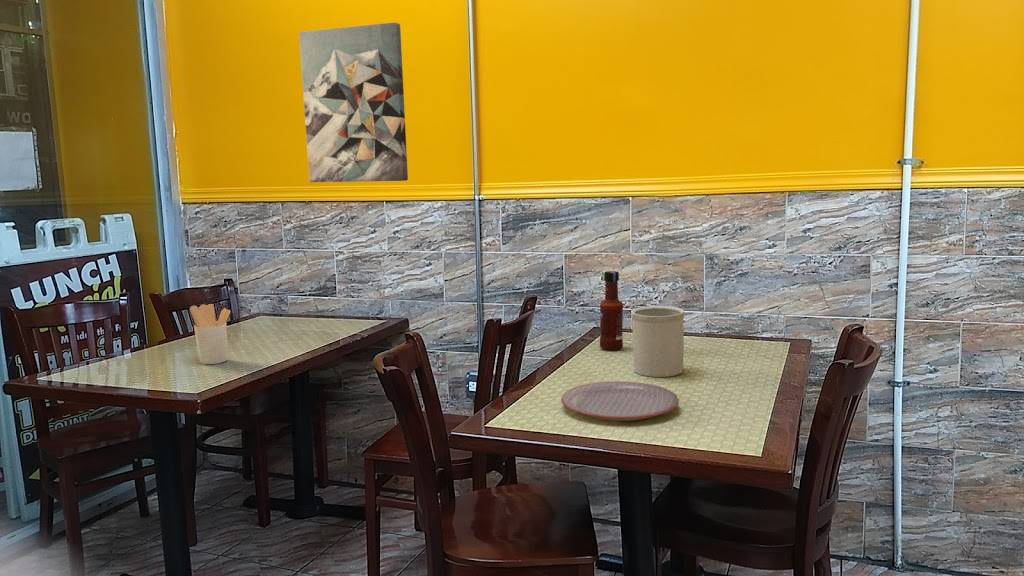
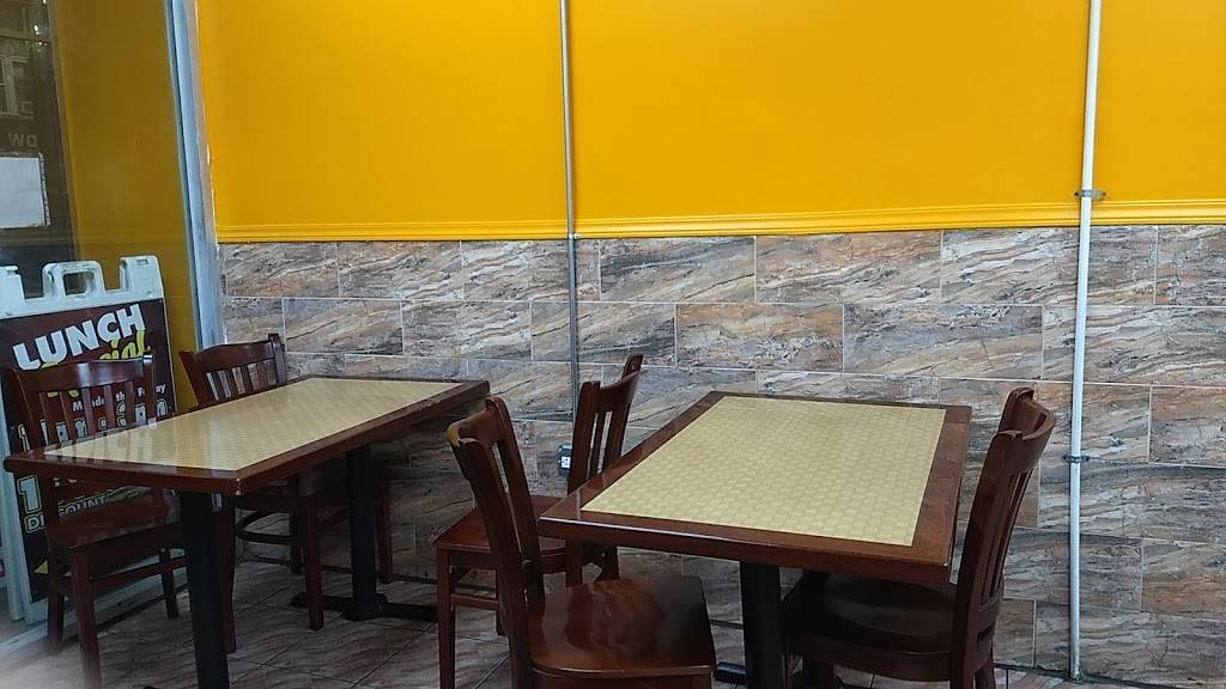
- tabasco sauce [599,270,624,351]
- plate [560,380,680,422]
- utensil holder [189,303,231,365]
- wall art [298,22,409,183]
- utensil holder [630,305,685,378]
